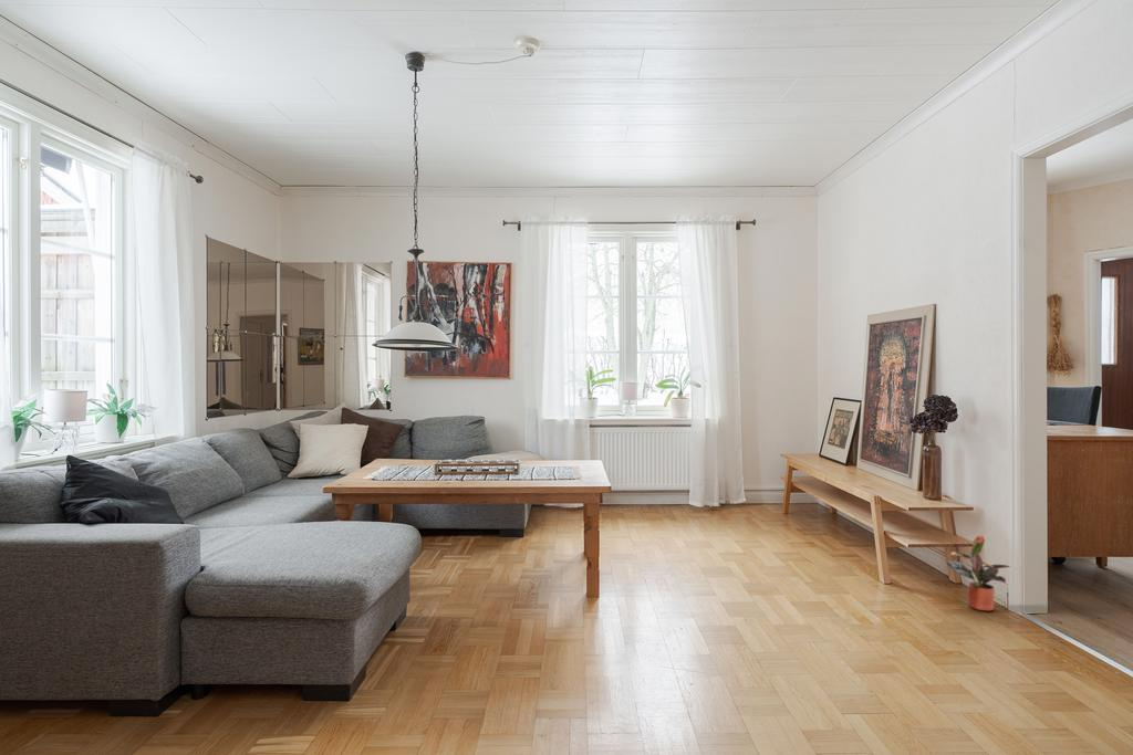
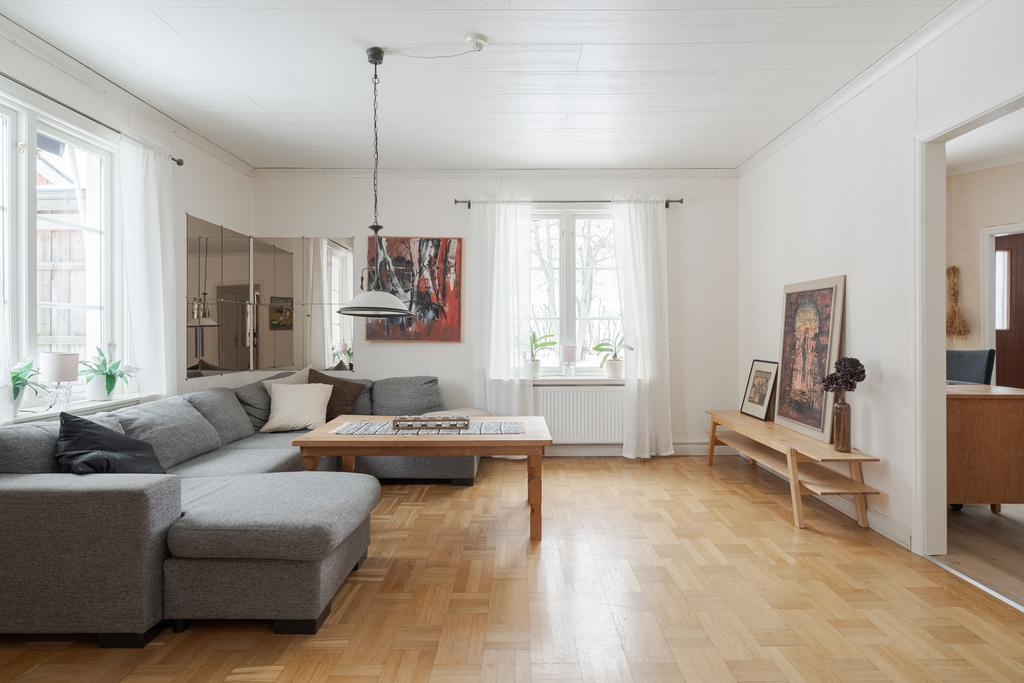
- potted plant [944,534,1011,612]
